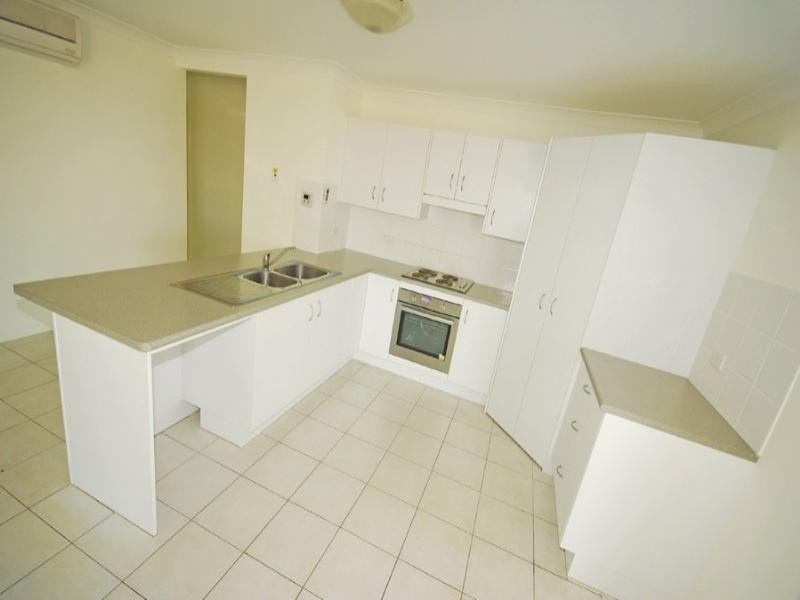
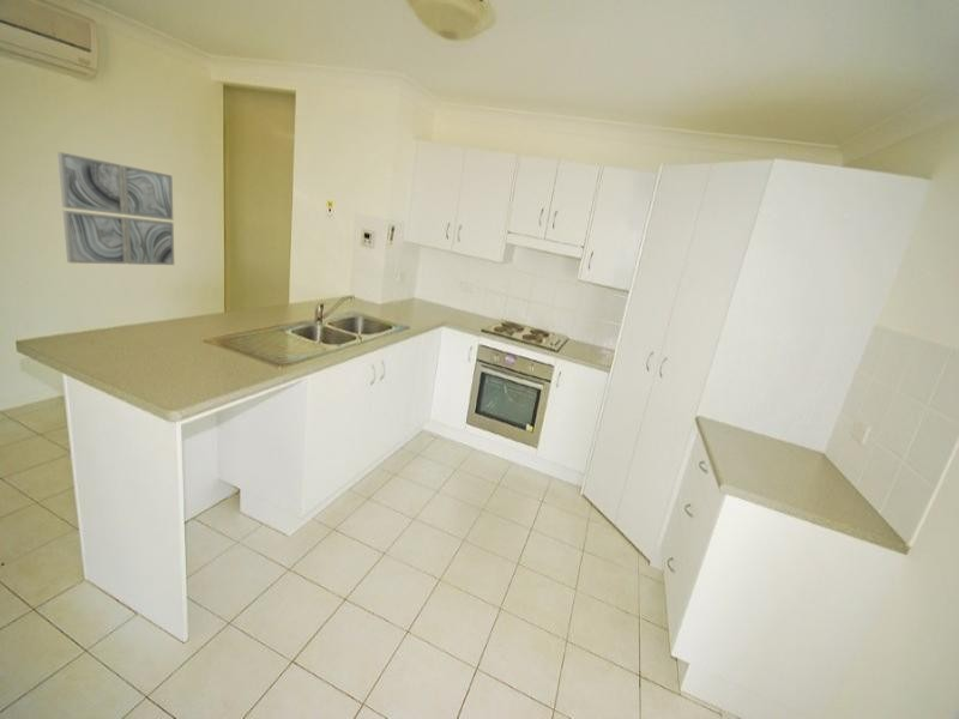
+ wall art [56,151,175,266]
